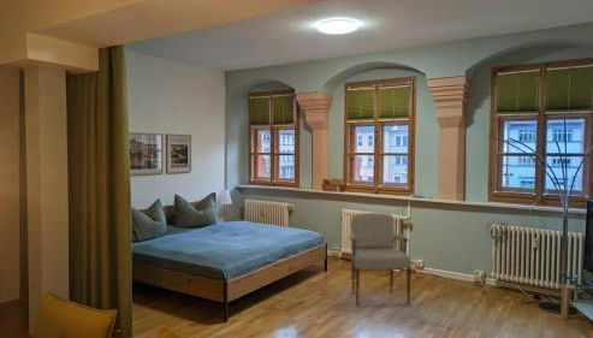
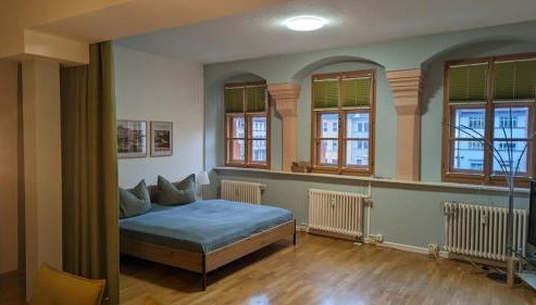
- armchair [348,212,413,307]
